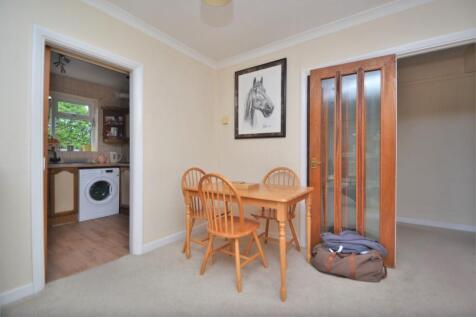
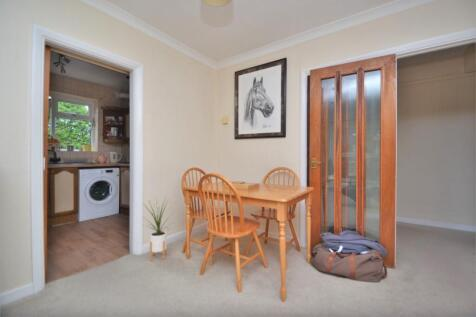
+ house plant [141,195,174,261]
